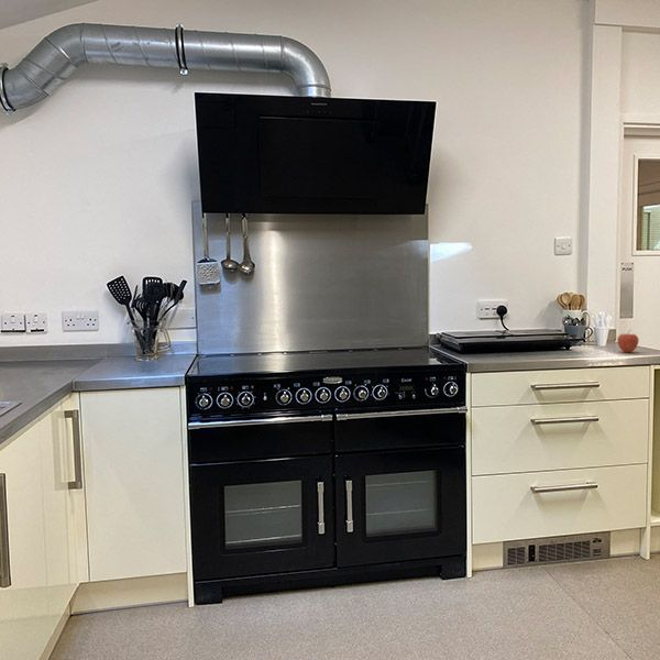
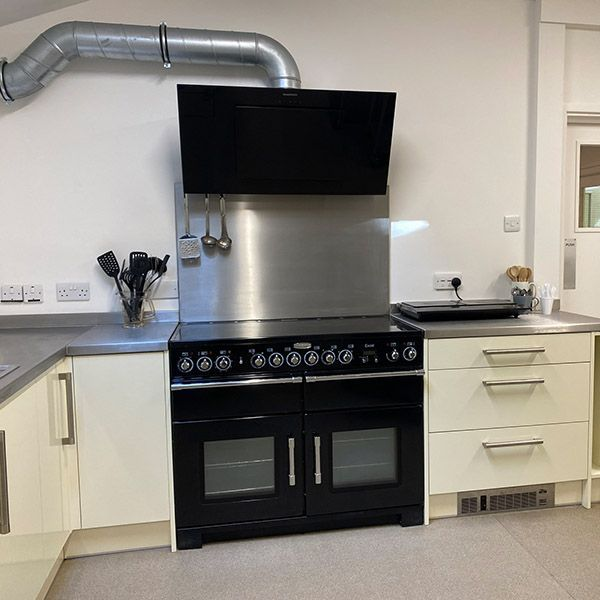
- fruit [617,328,639,353]
